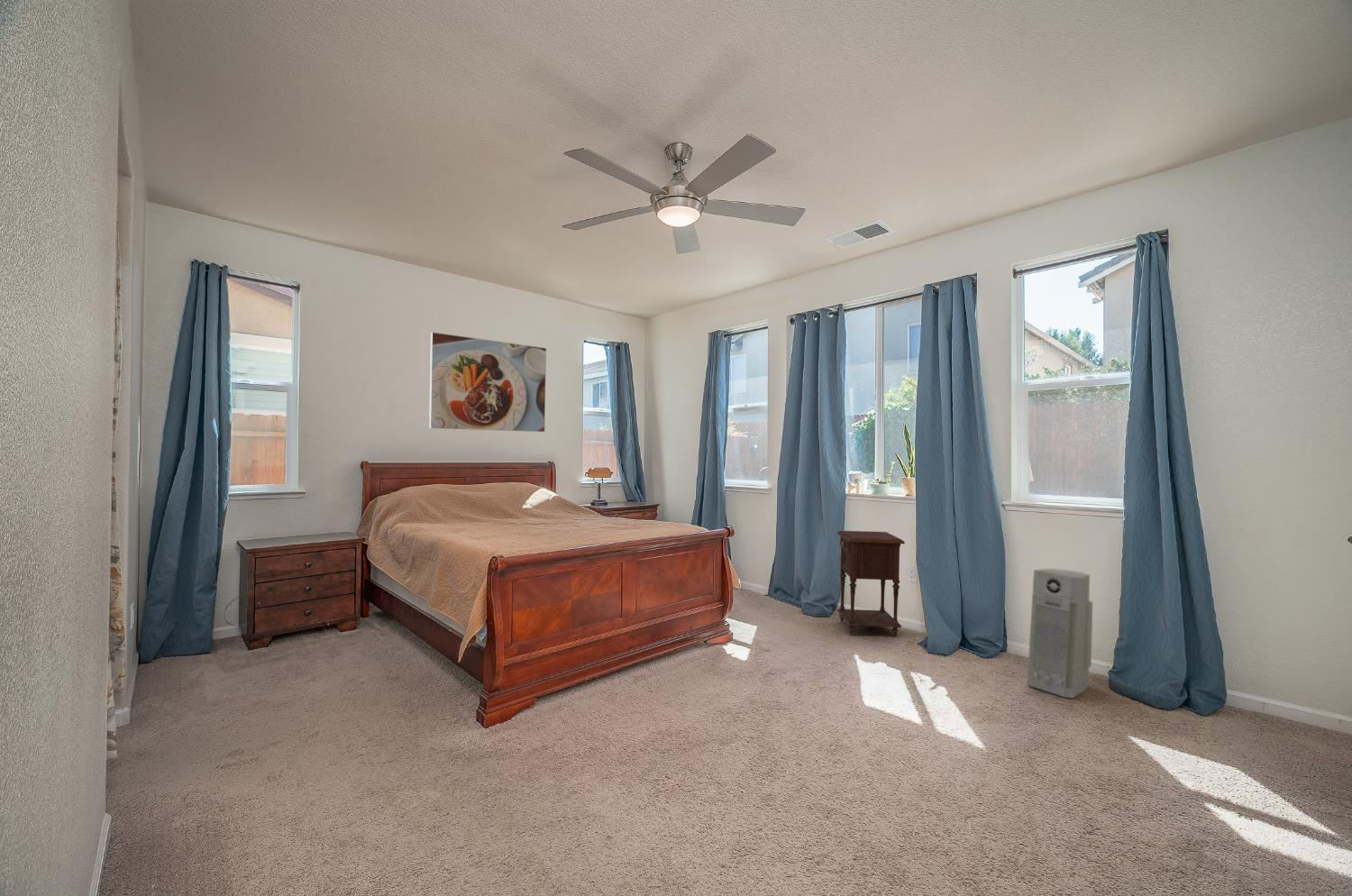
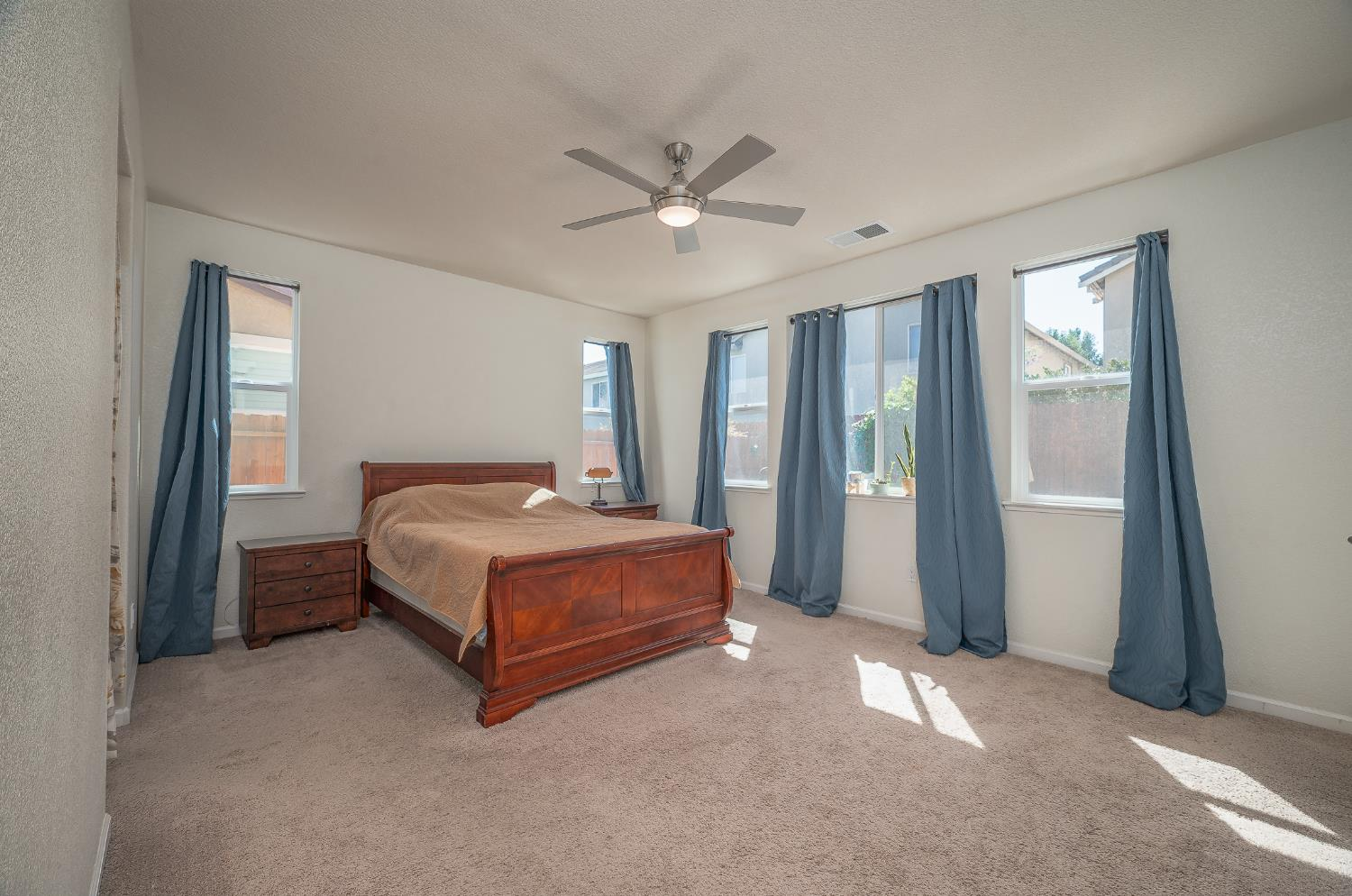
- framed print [428,332,547,433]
- air purifier [1027,568,1093,699]
- nightstand [836,530,906,637]
